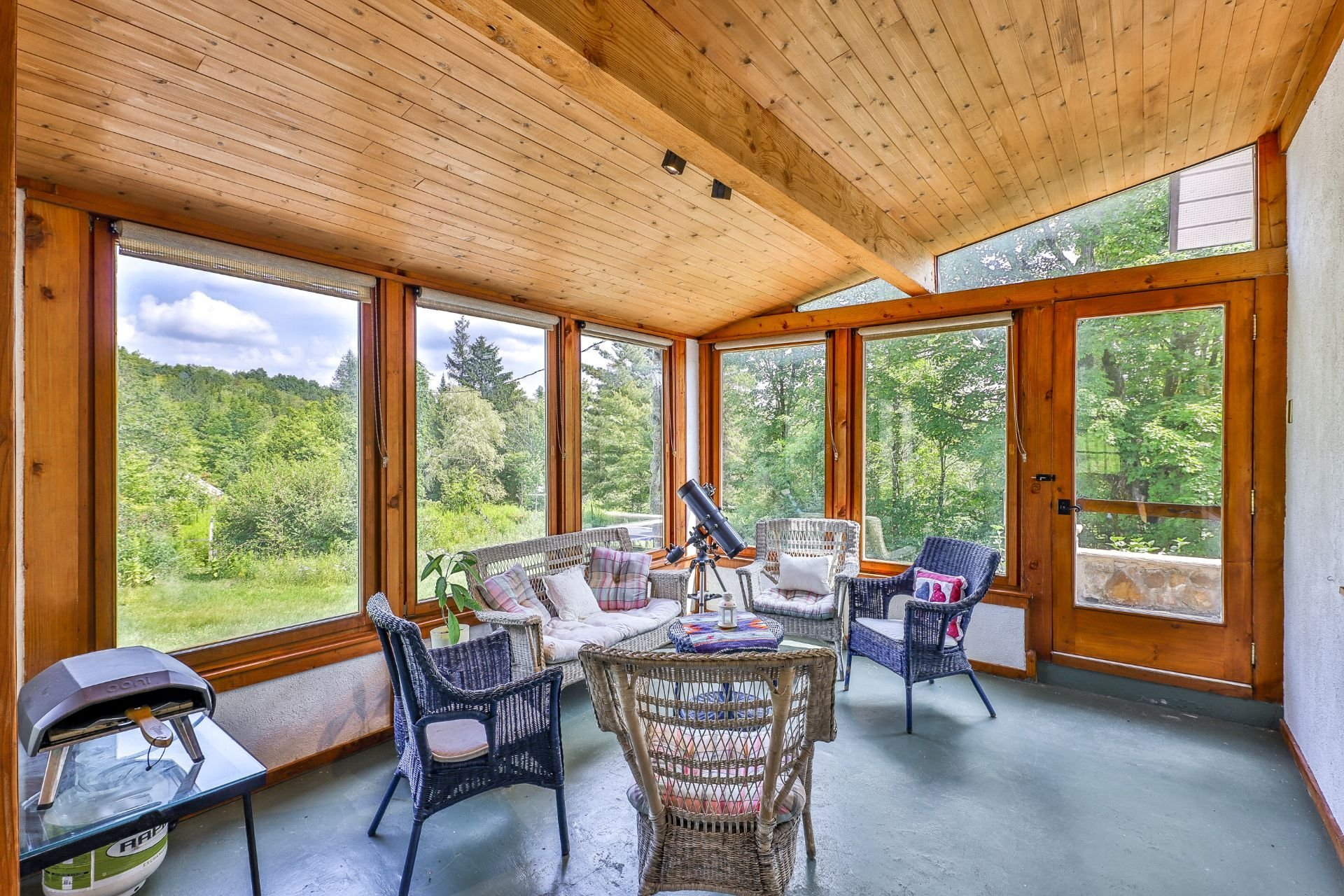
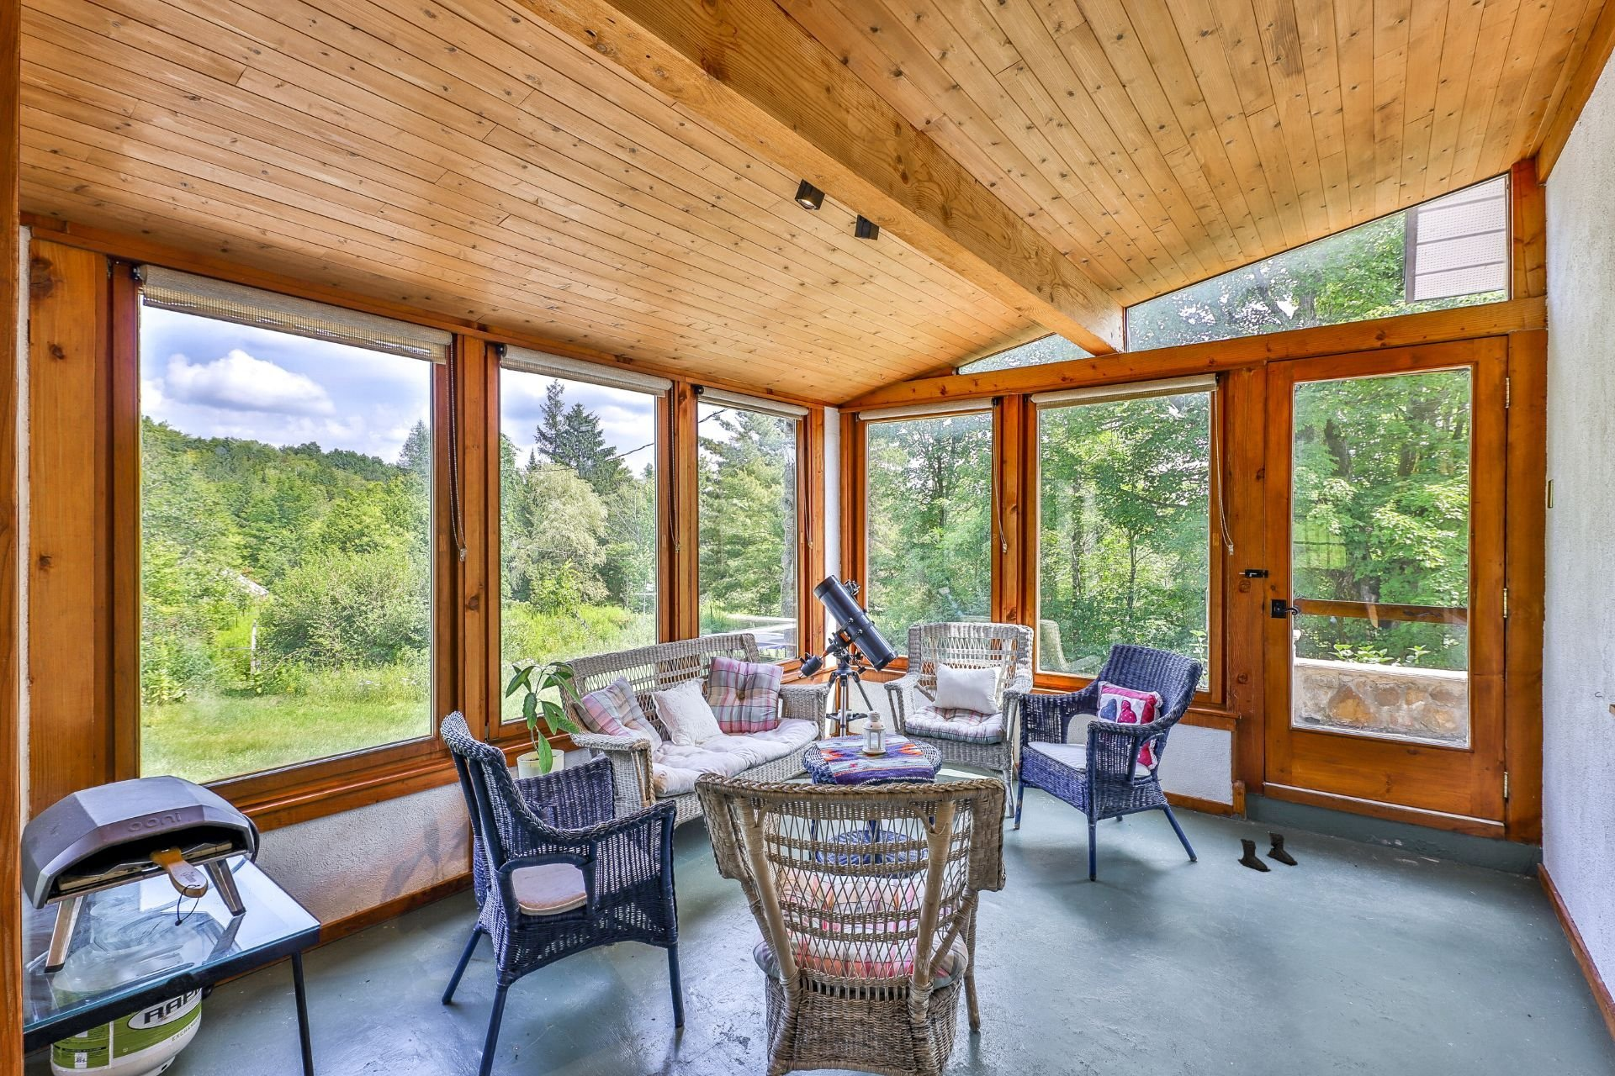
+ boots [1236,832,1298,873]
